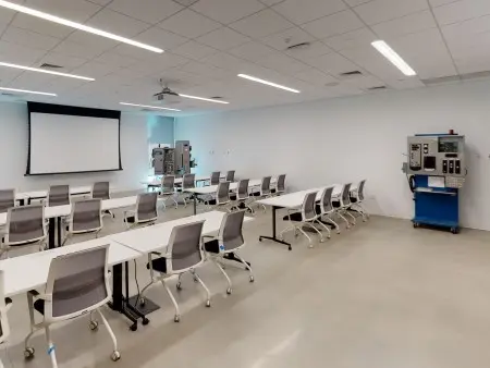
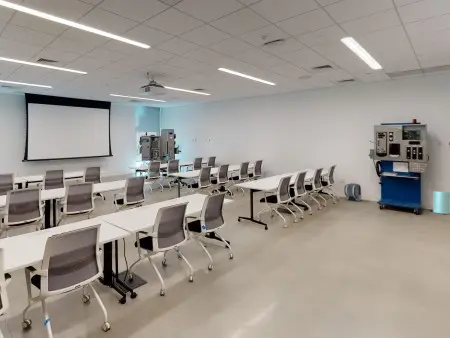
+ trash can [429,190,450,215]
+ backpack [343,182,362,202]
